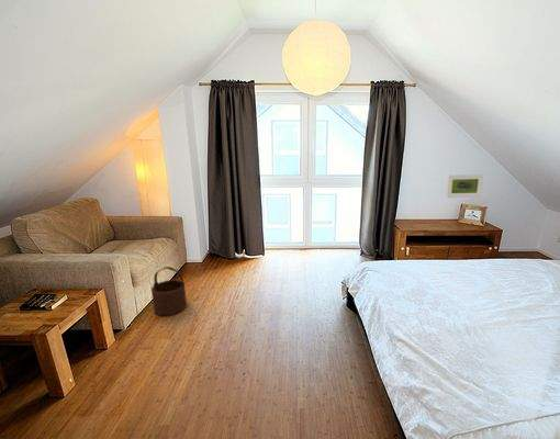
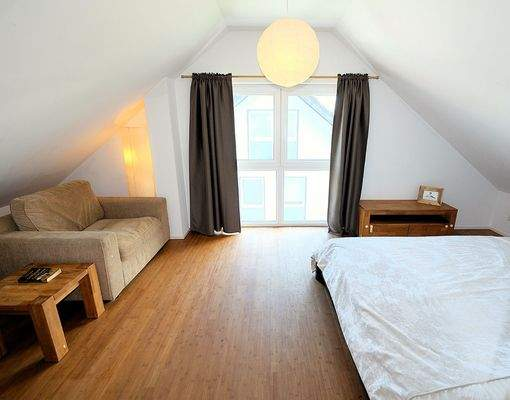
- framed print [445,173,485,199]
- wooden bucket [150,266,188,316]
